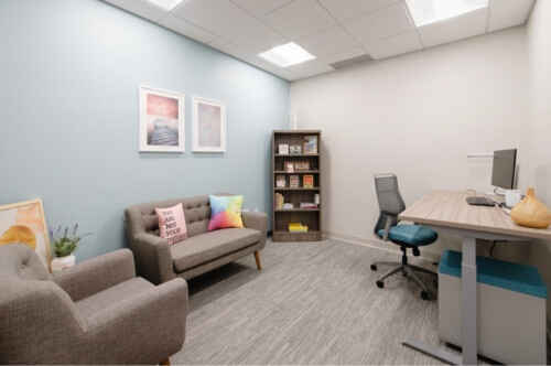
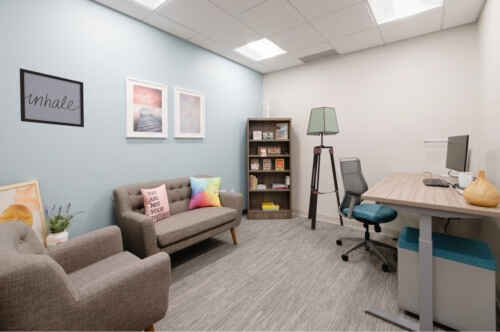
+ wall art [18,67,85,128]
+ floor lamp [305,106,344,230]
